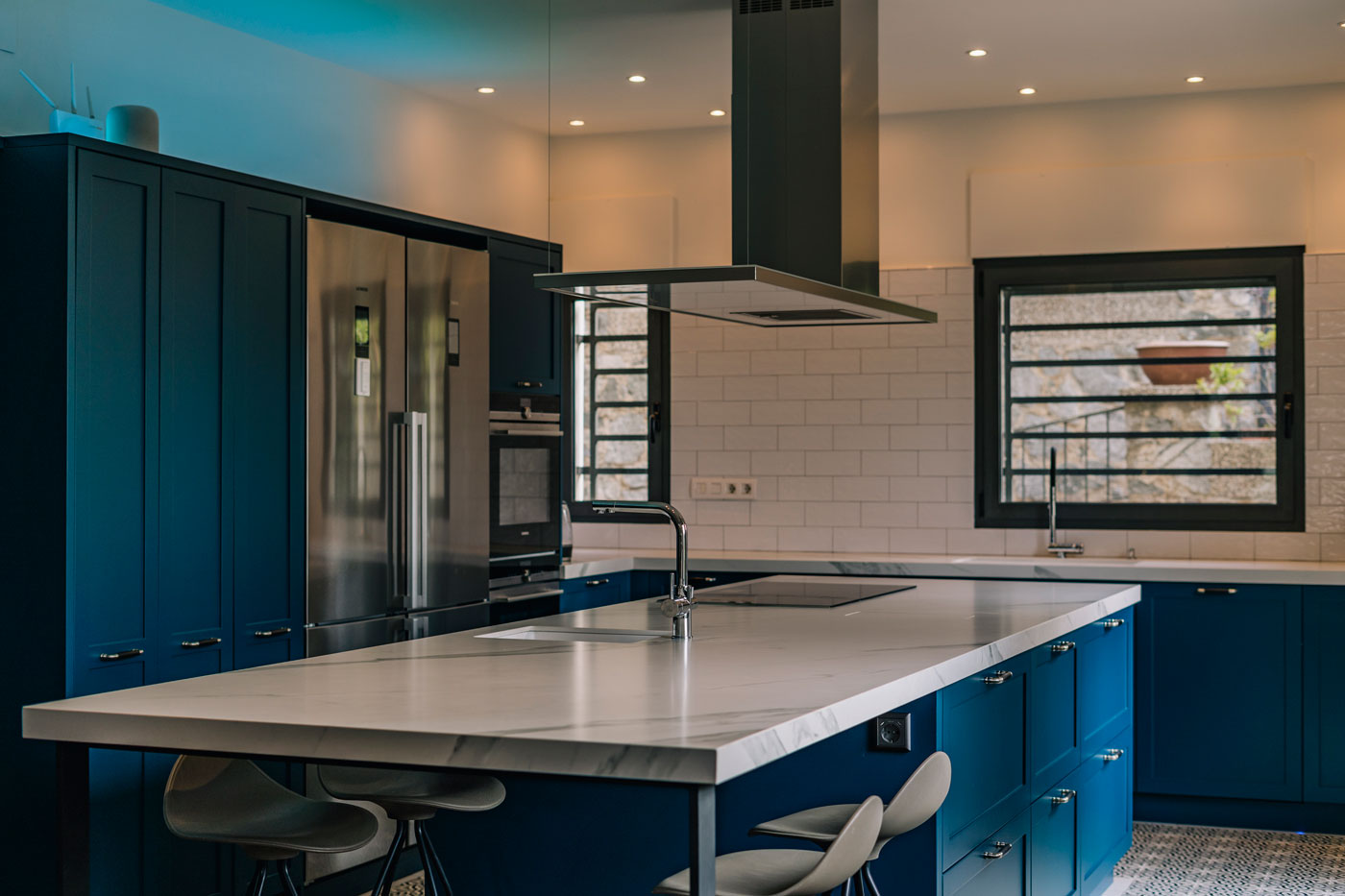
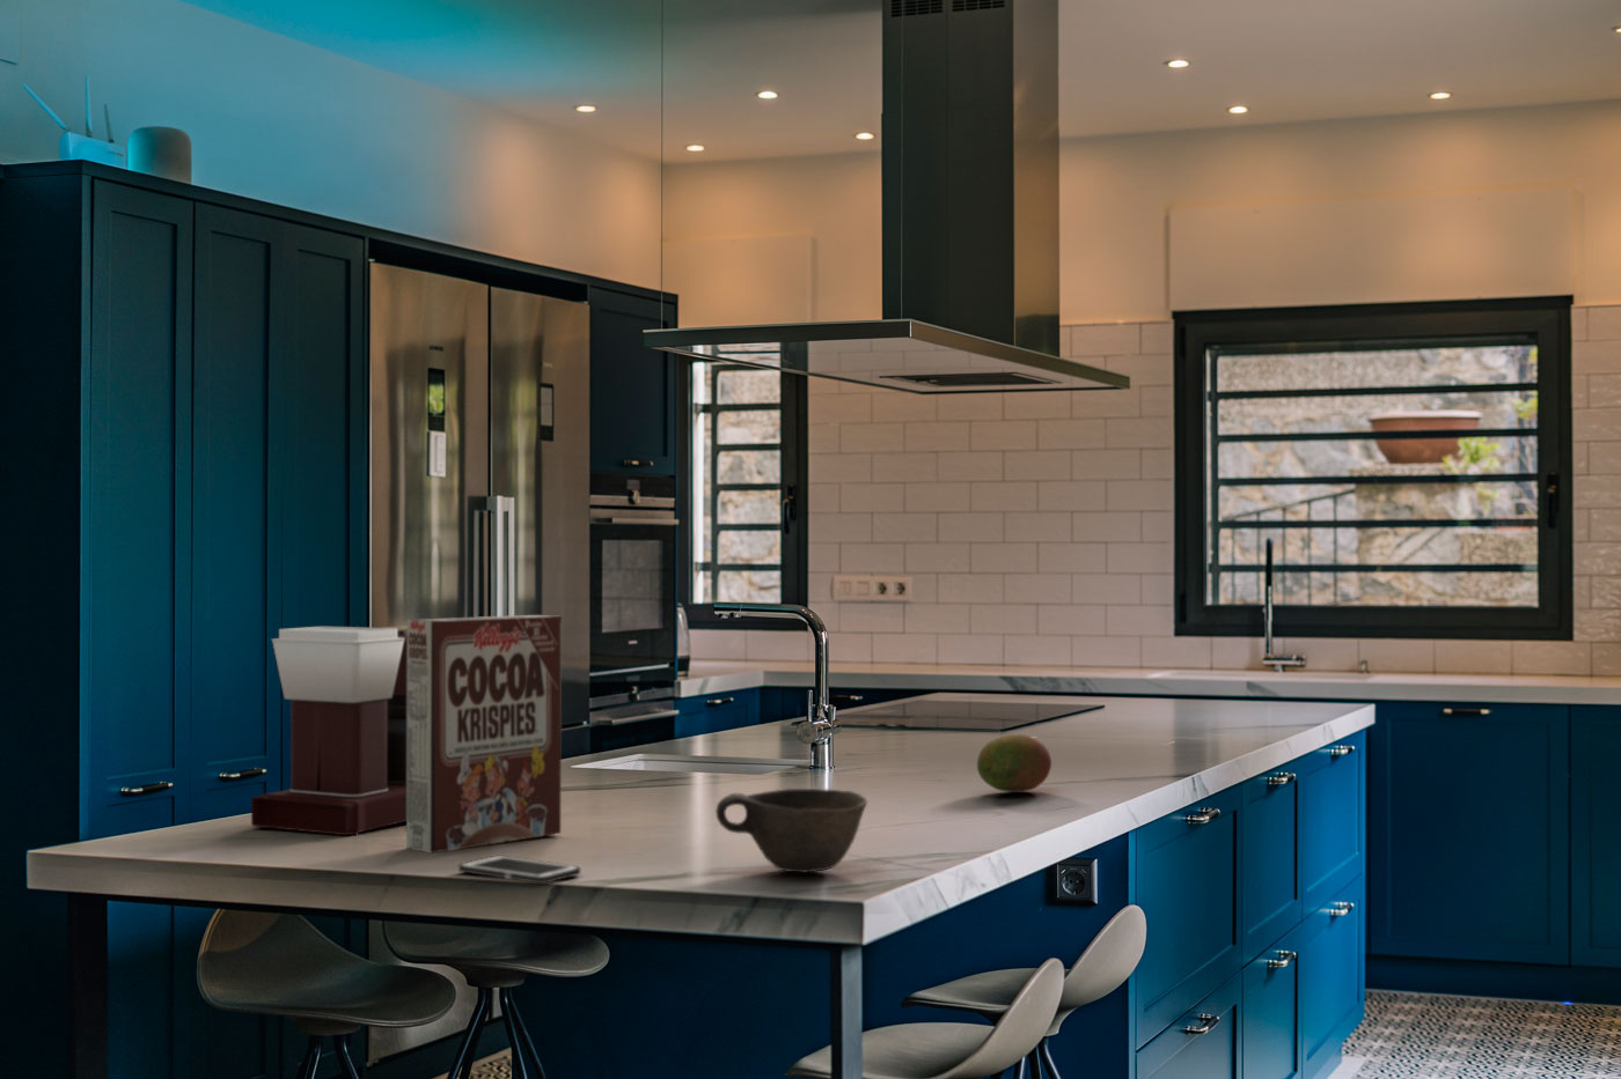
+ cereal box [405,614,563,854]
+ coffee maker [251,625,407,836]
+ cell phone [457,855,581,885]
+ bowl [715,788,869,873]
+ fruit [976,733,1052,794]
